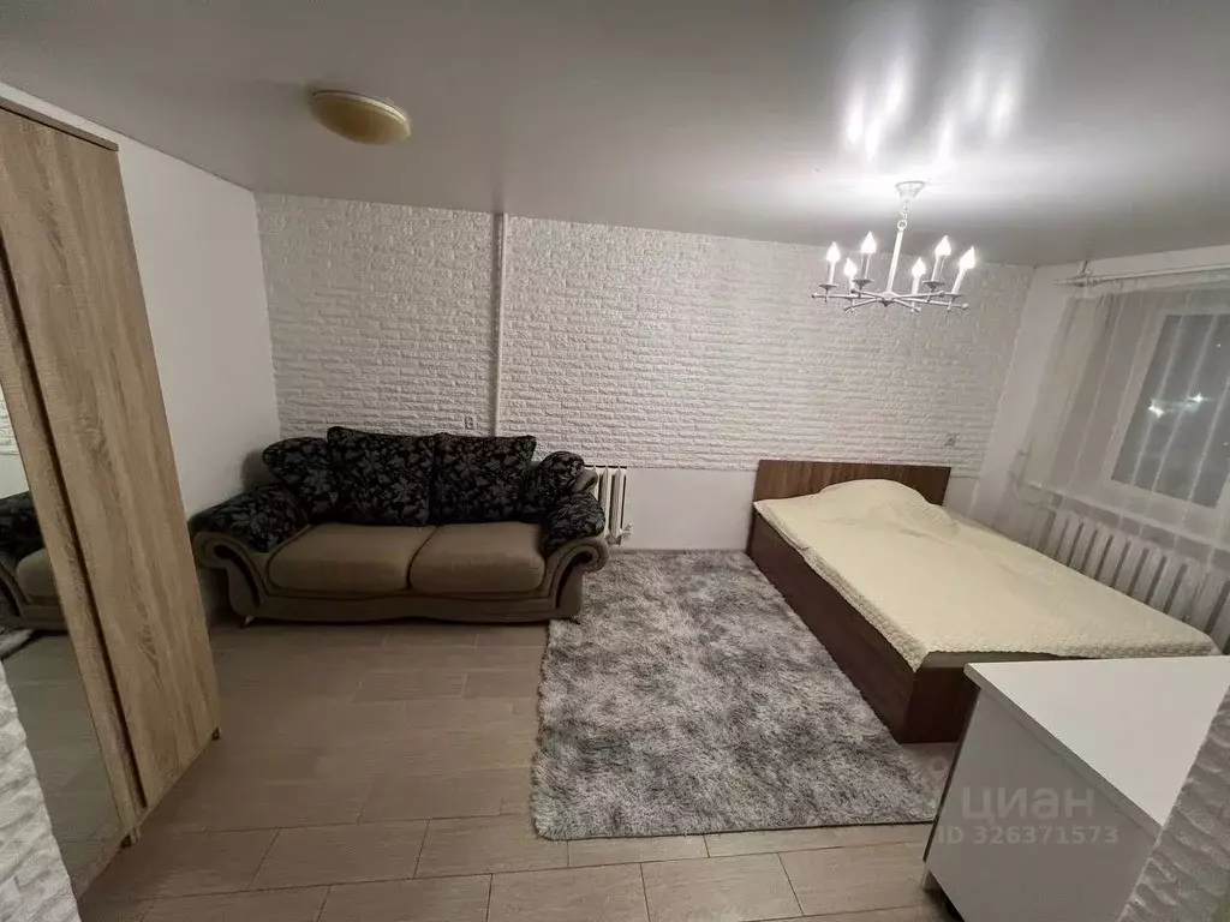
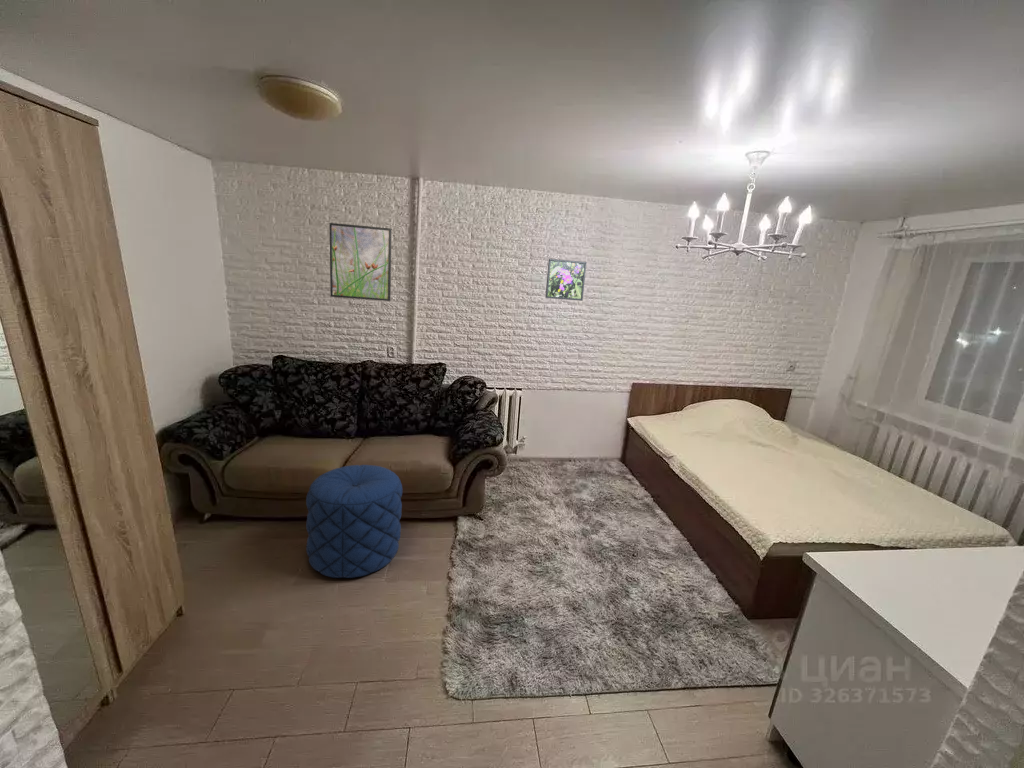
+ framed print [544,258,588,302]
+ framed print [328,222,392,302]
+ pouf [305,464,403,579]
